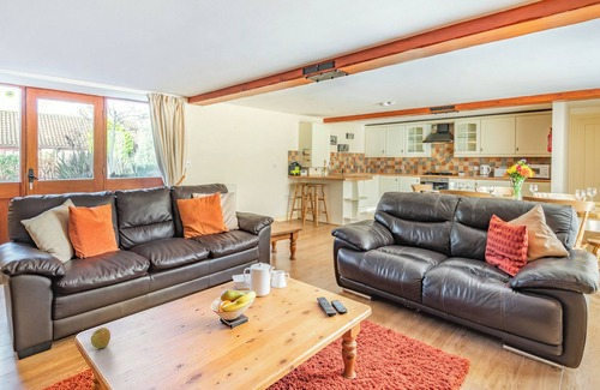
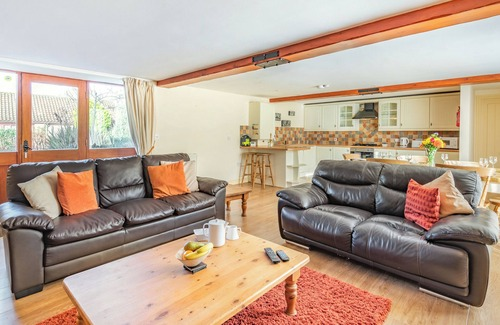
- apple [90,326,112,349]
